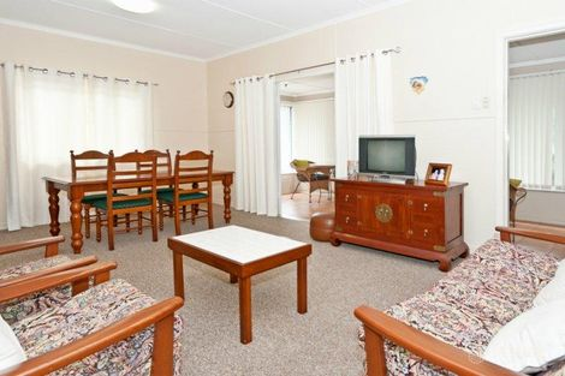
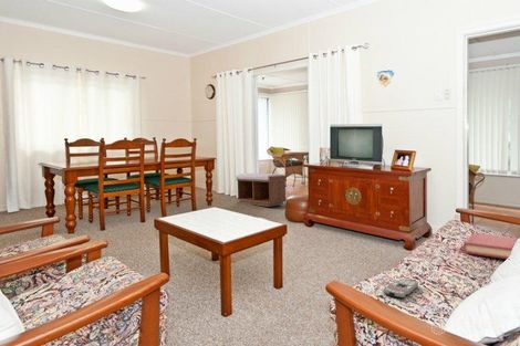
+ remote control [382,277,419,300]
+ hardback book [462,232,518,260]
+ bench [236,172,288,208]
